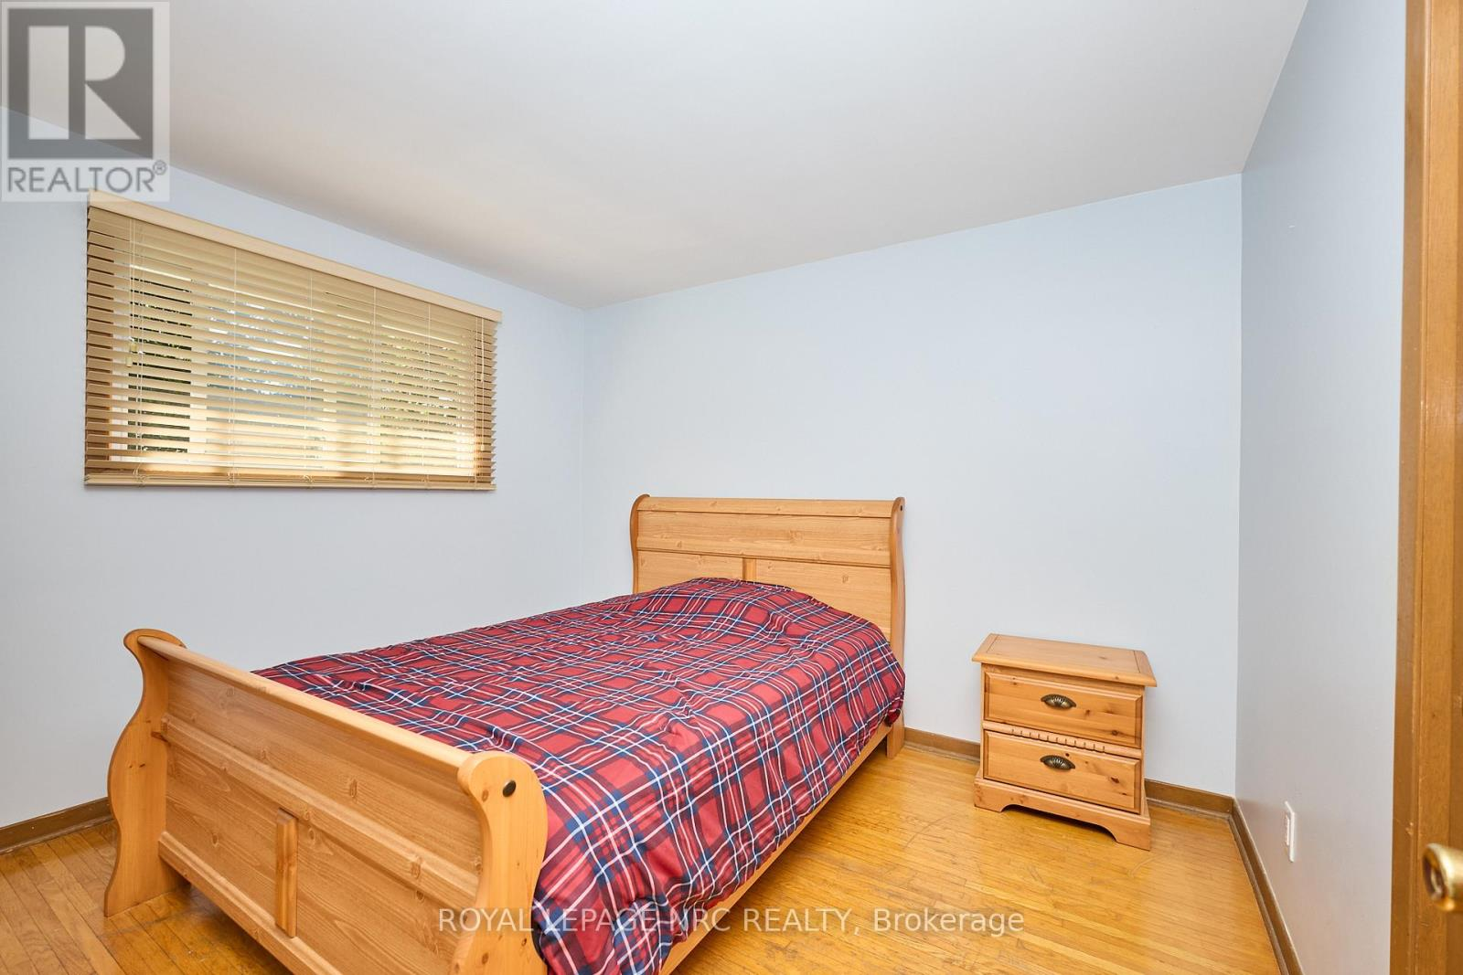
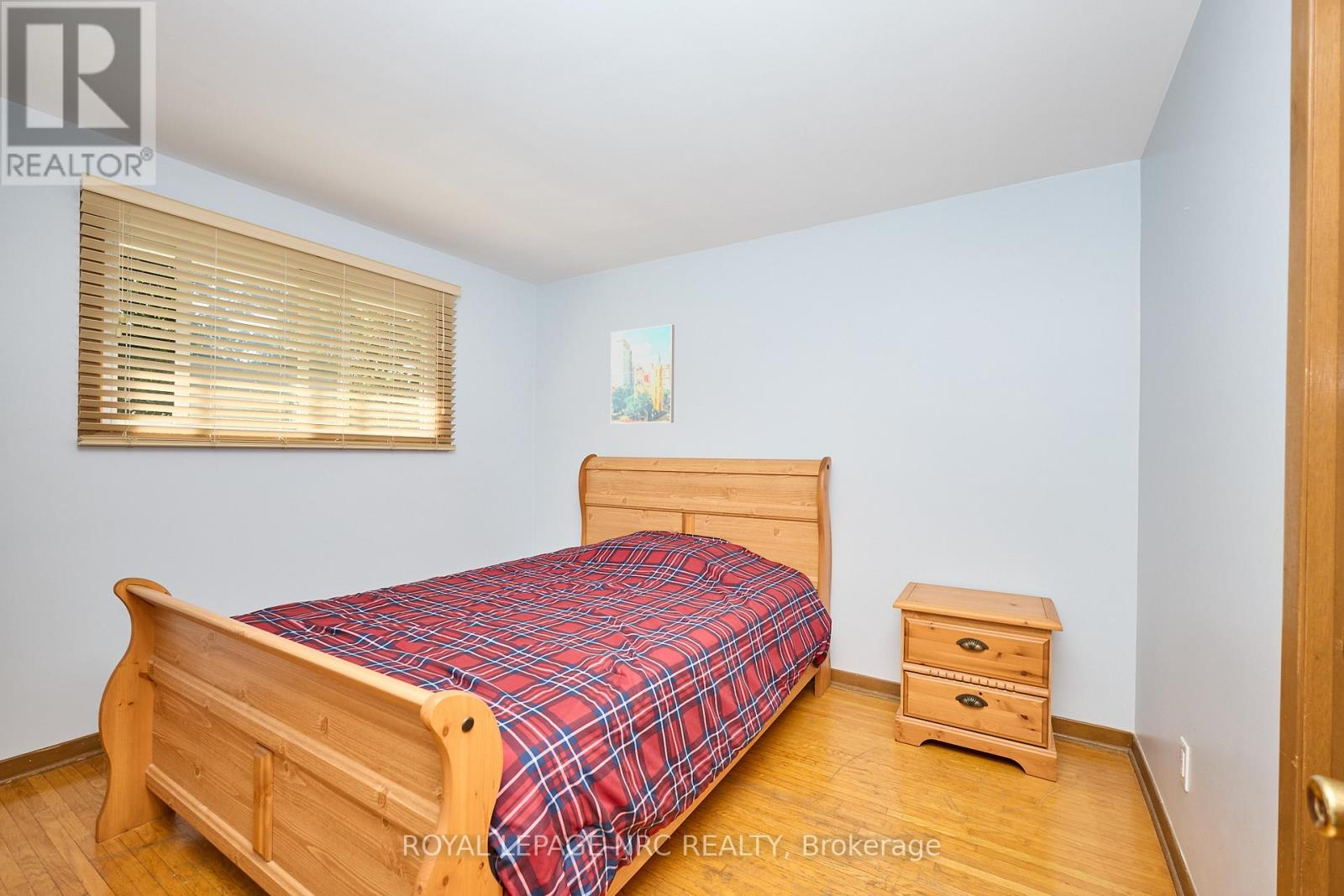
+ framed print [610,323,675,425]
